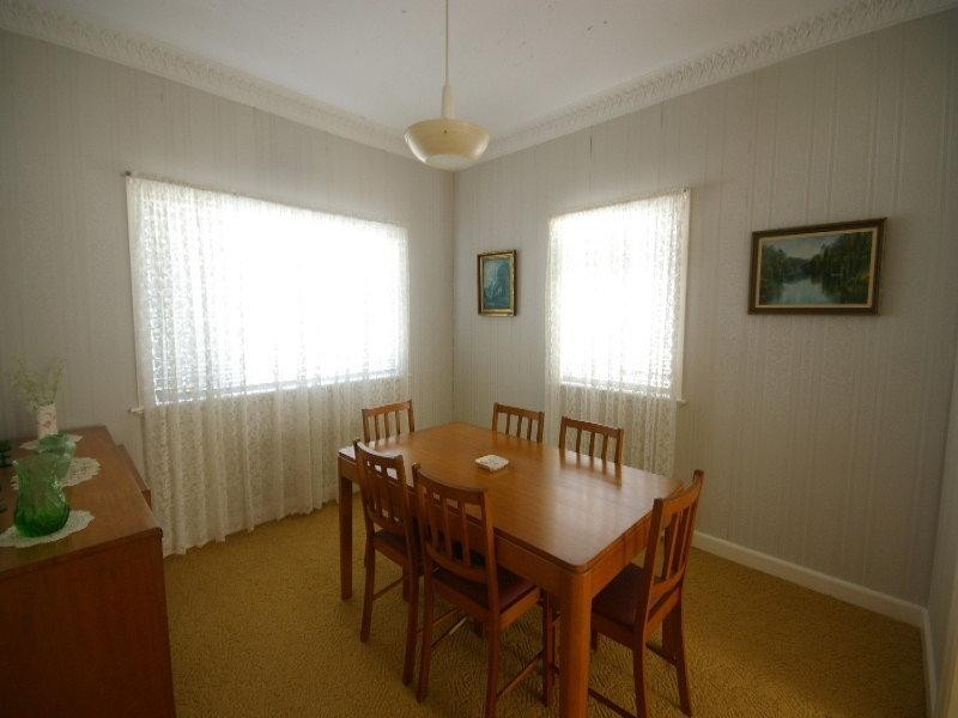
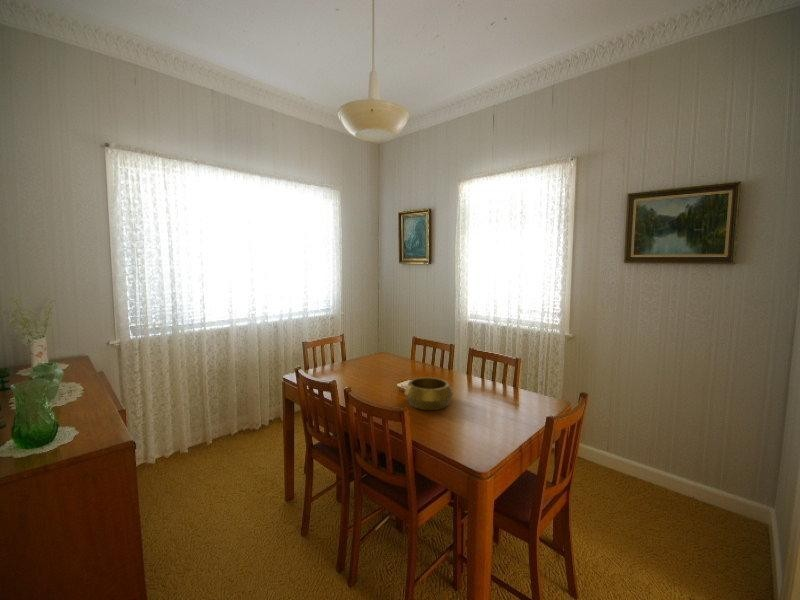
+ decorative bowl [404,376,454,411]
